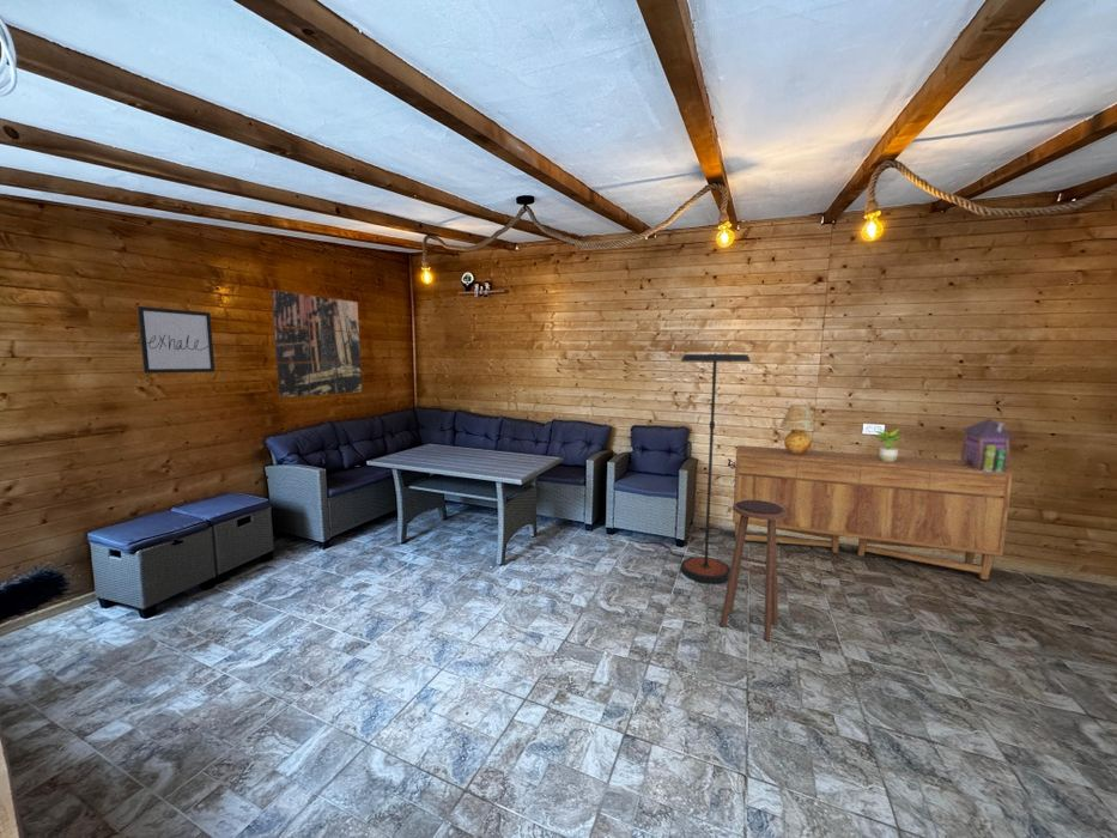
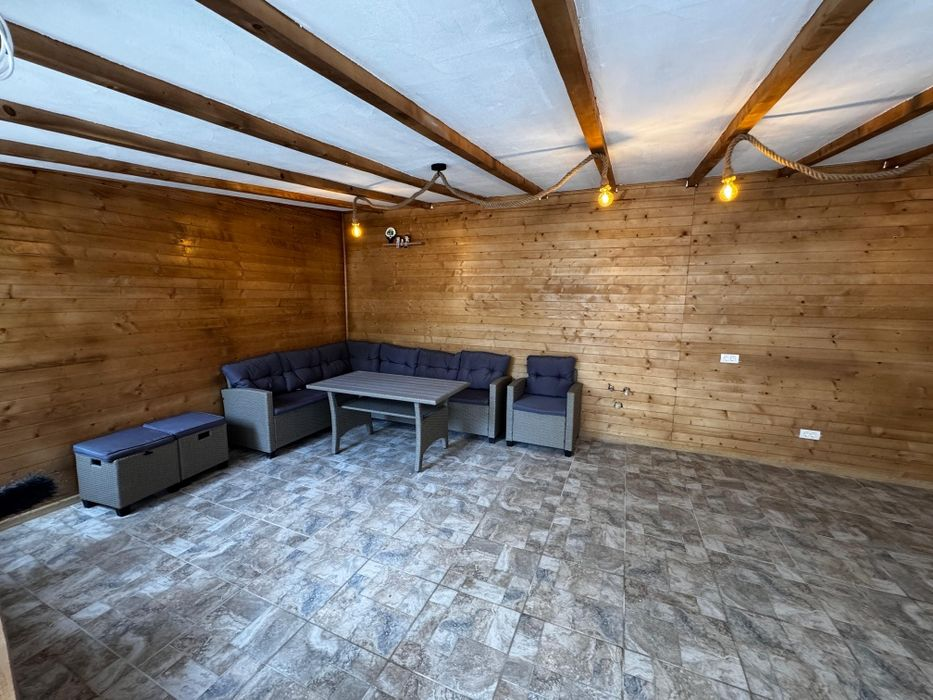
- wall art [271,289,363,399]
- floor lamp [626,352,752,584]
- stool [718,500,787,642]
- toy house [959,418,1016,472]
- potted plant [874,427,906,462]
- wall art [136,305,217,375]
- sideboard [731,444,1014,581]
- table lamp [778,403,818,455]
